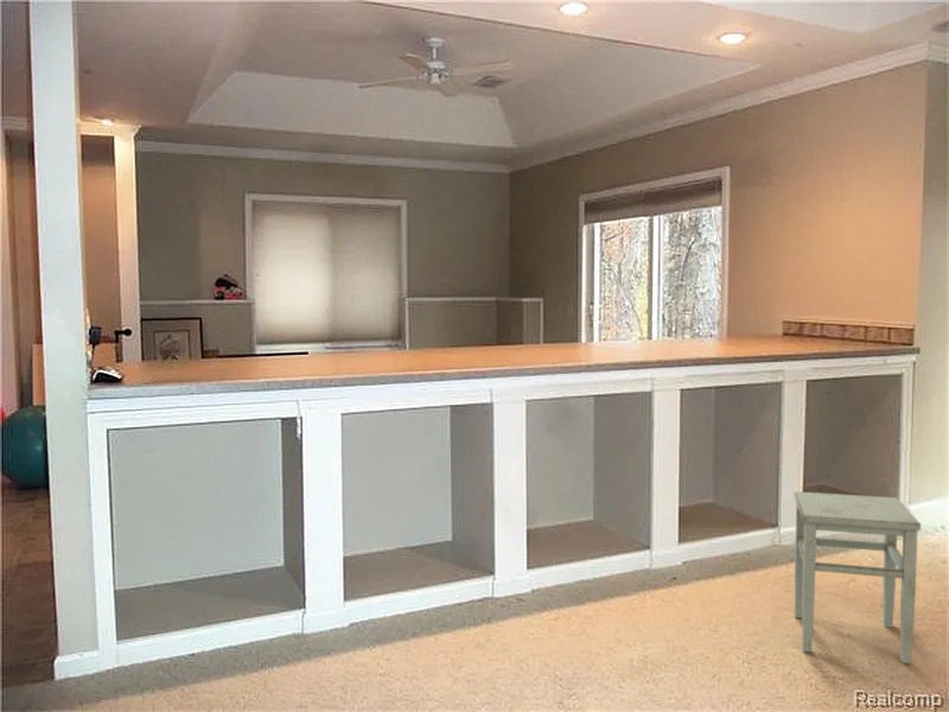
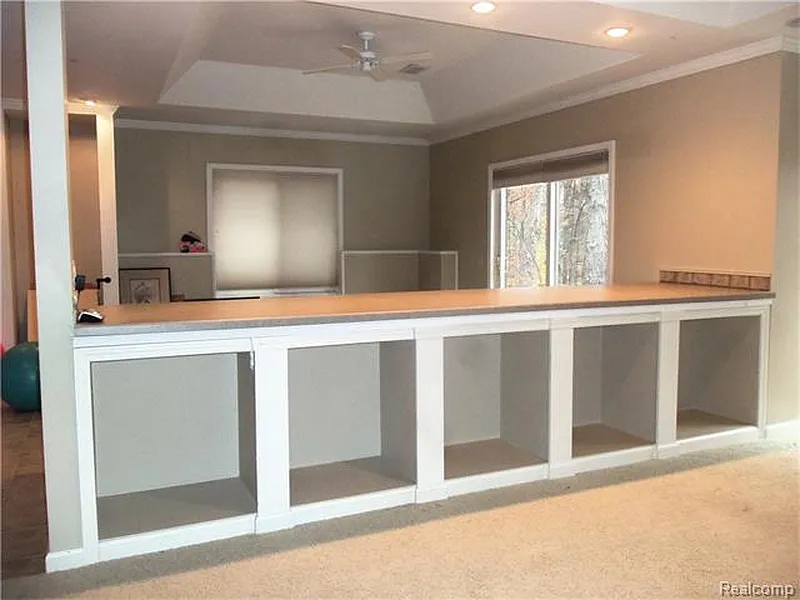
- stool [792,490,922,665]
